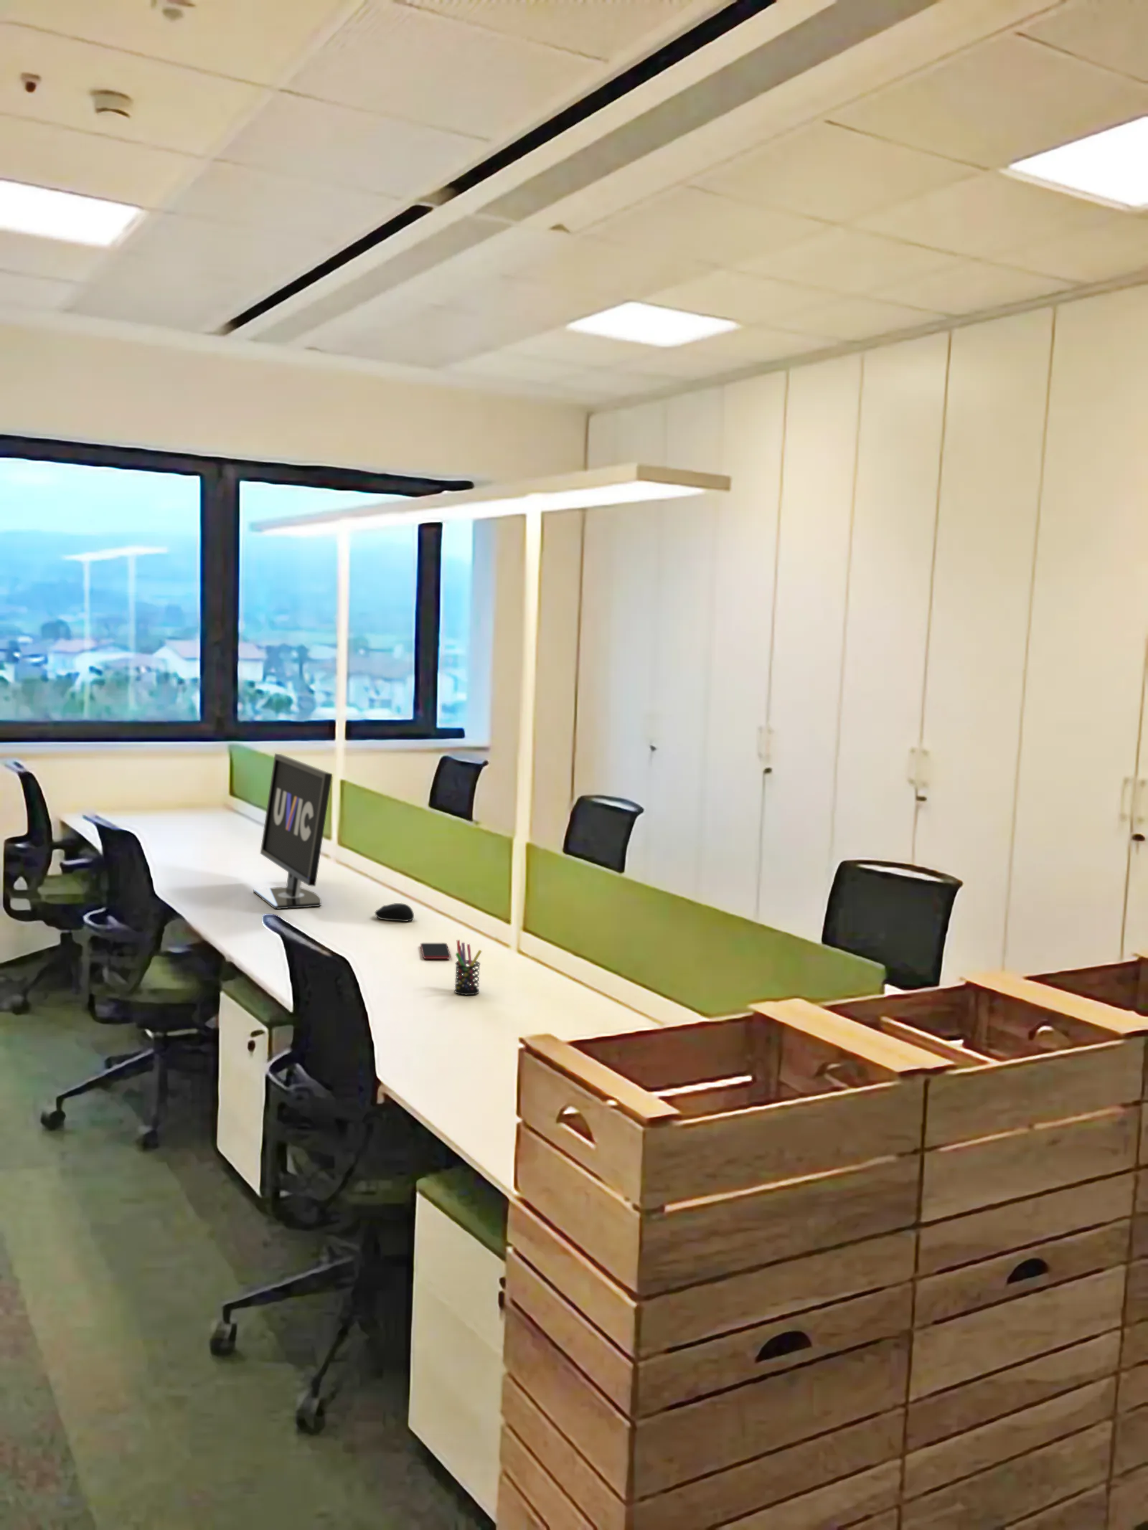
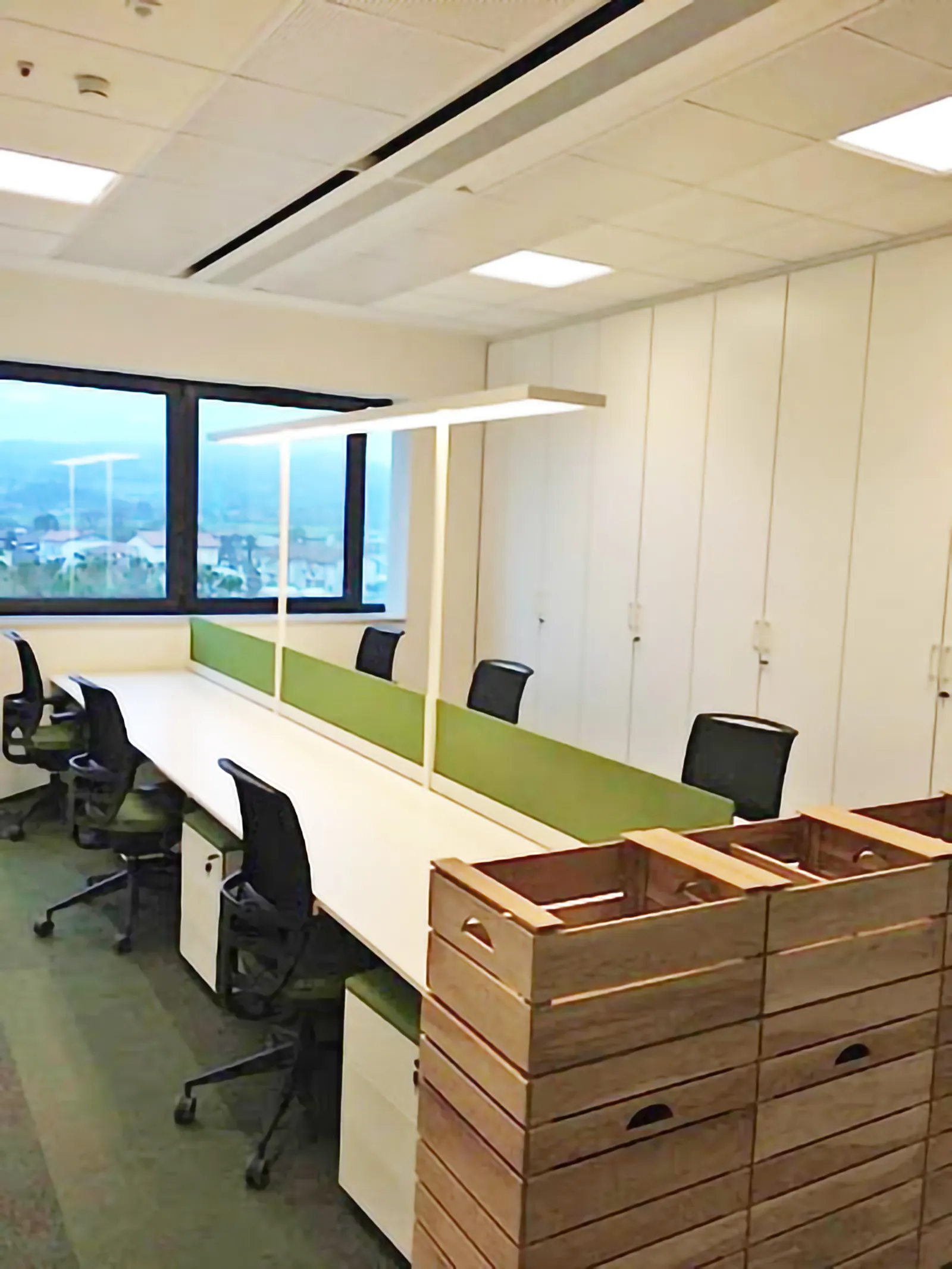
- monitor [253,752,333,910]
- pen holder [453,939,482,996]
- smartphone [420,943,451,960]
- computer mouse [374,902,415,922]
